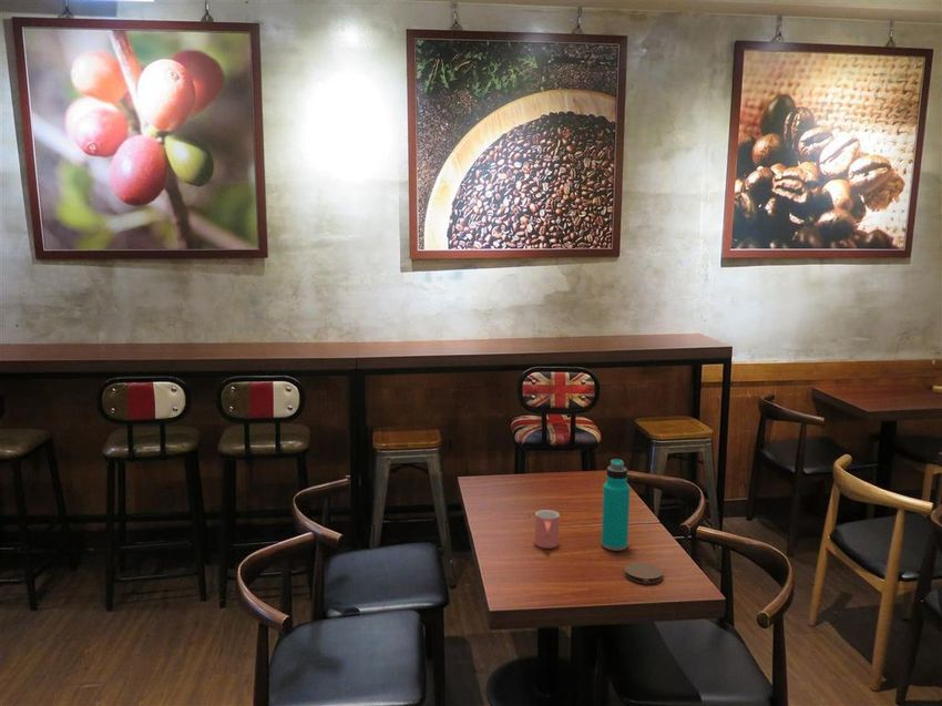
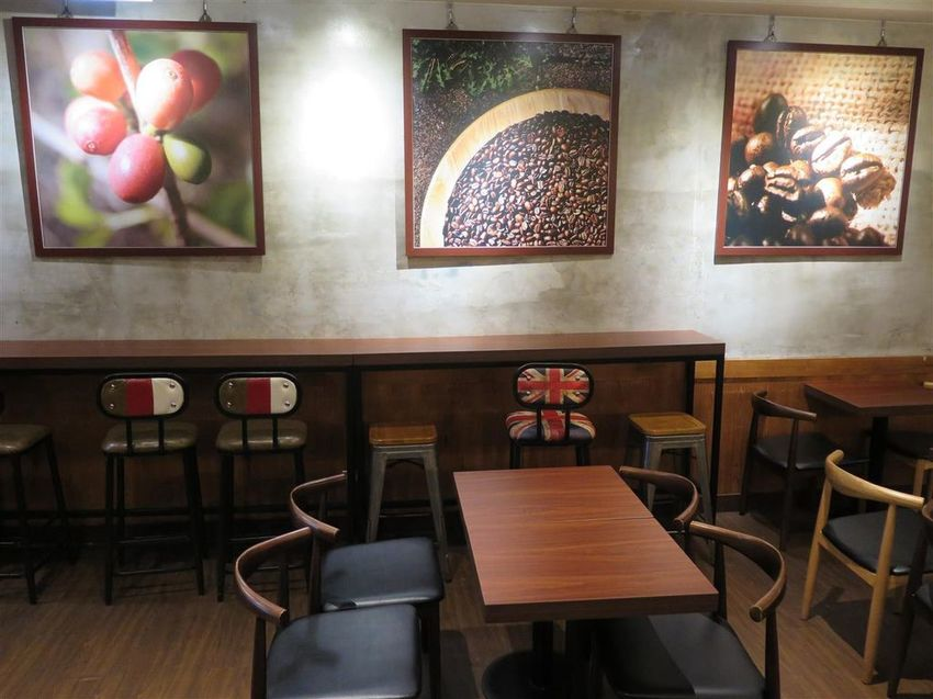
- coaster [623,561,664,585]
- cup [534,509,561,549]
- water bottle [601,458,631,552]
